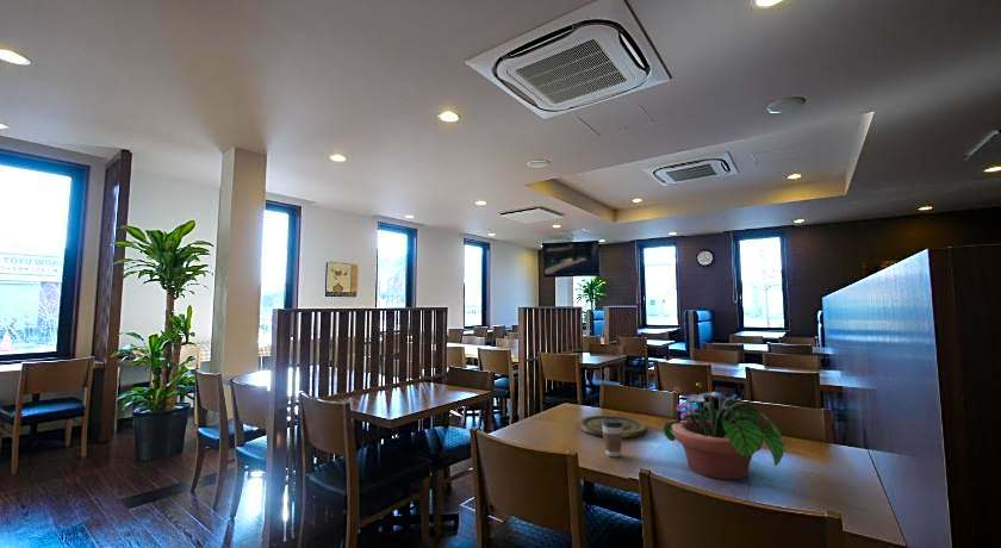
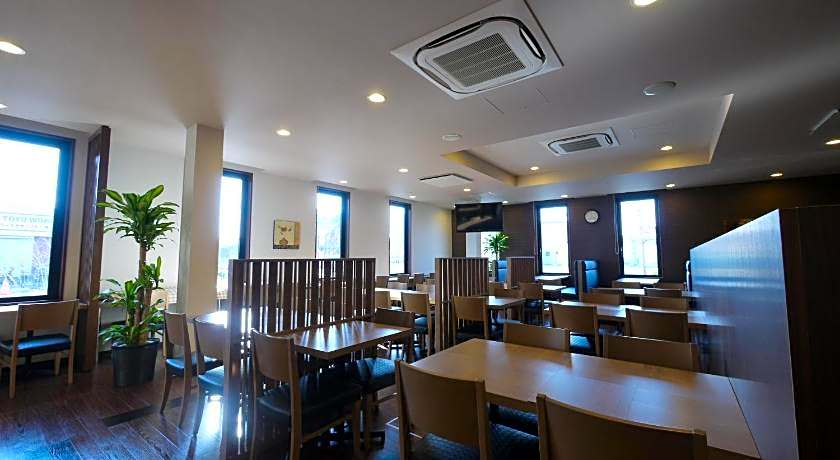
- coffee cup [602,418,623,457]
- potted flower [663,381,785,480]
- plate [577,415,648,438]
